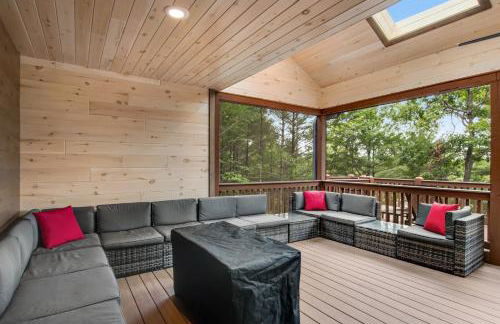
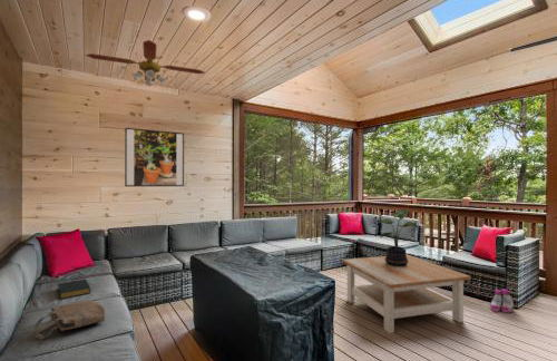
+ boots [489,287,515,314]
+ hardback book [57,279,91,300]
+ potted plant [377,208,419,266]
+ coffee table [341,253,472,334]
+ ceiling fan [85,39,206,87]
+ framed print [124,127,185,187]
+ tote bag [31,299,106,340]
